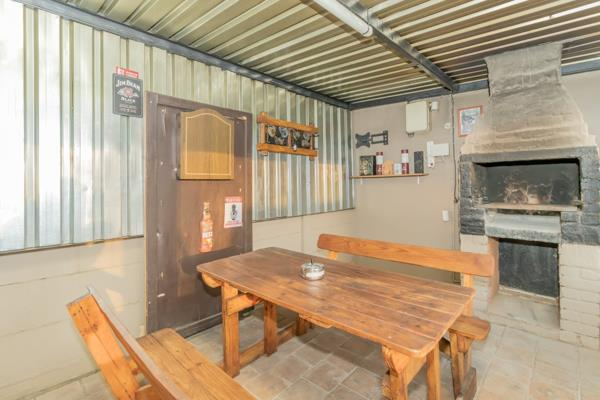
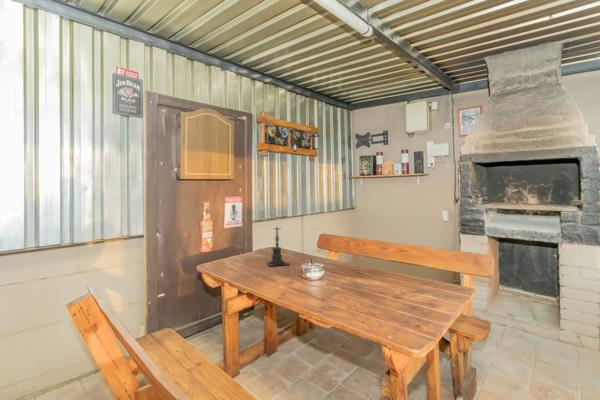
+ candle holder [265,226,290,267]
